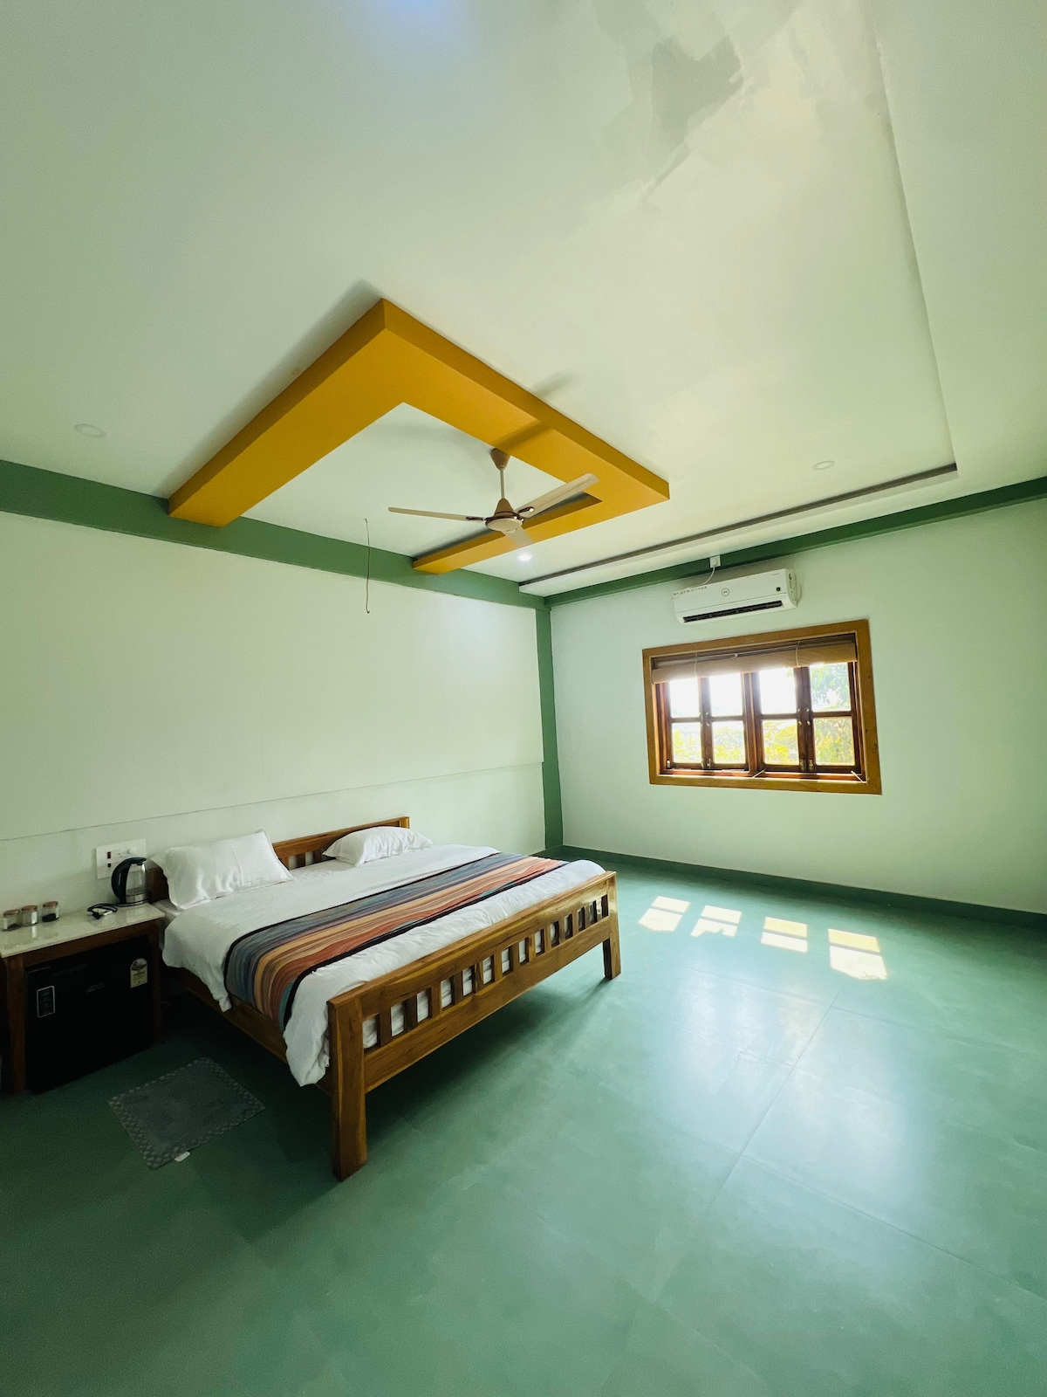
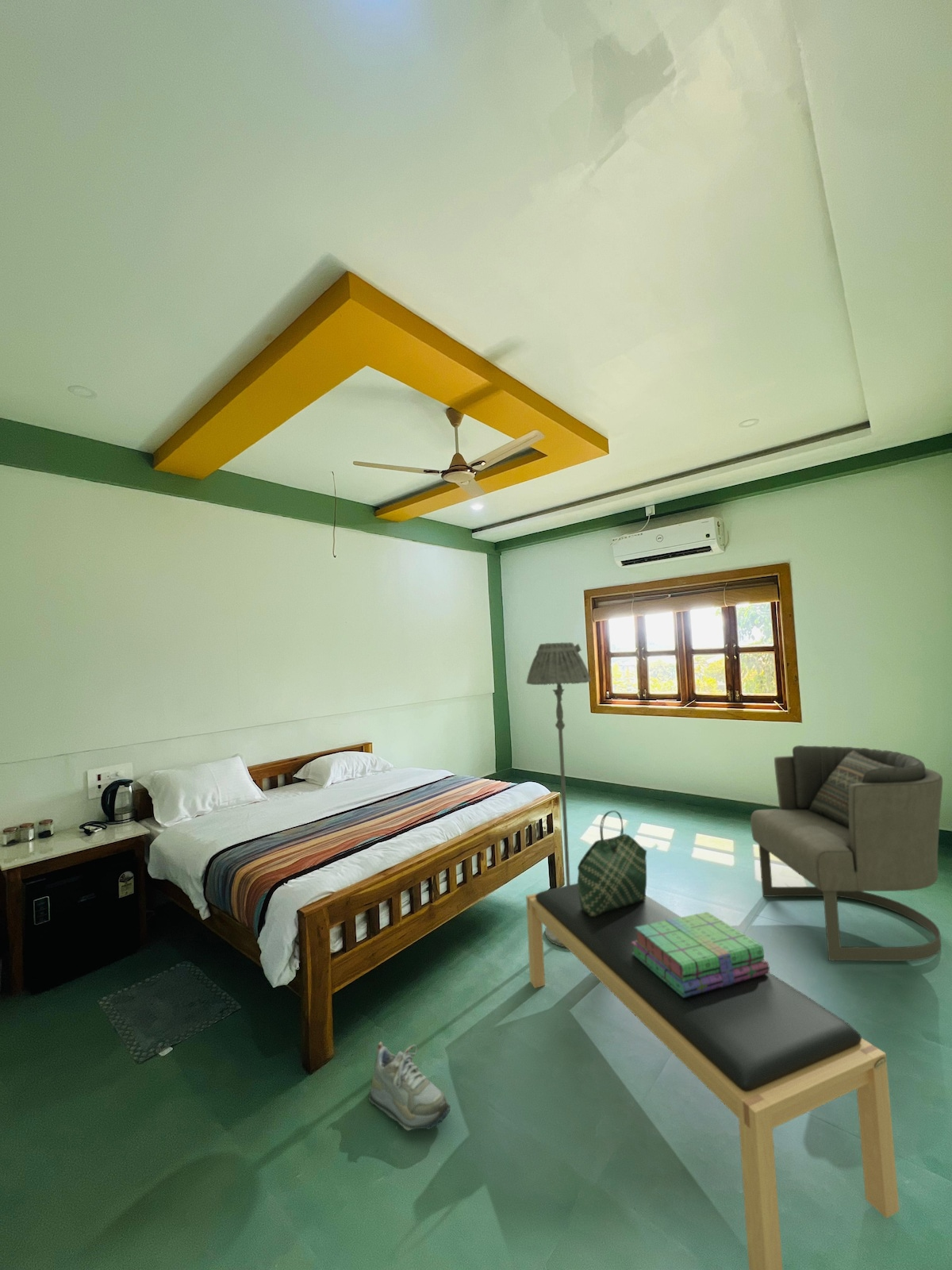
+ shoe [368,1038,451,1131]
+ armchair [750,745,943,962]
+ bench [525,883,900,1270]
+ floor lamp [525,641,591,949]
+ stack of books [631,911,770,998]
+ tote bag [577,810,647,917]
